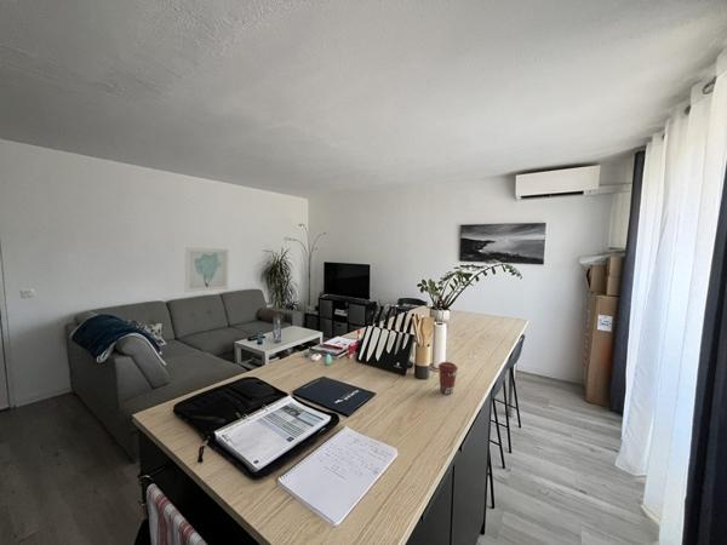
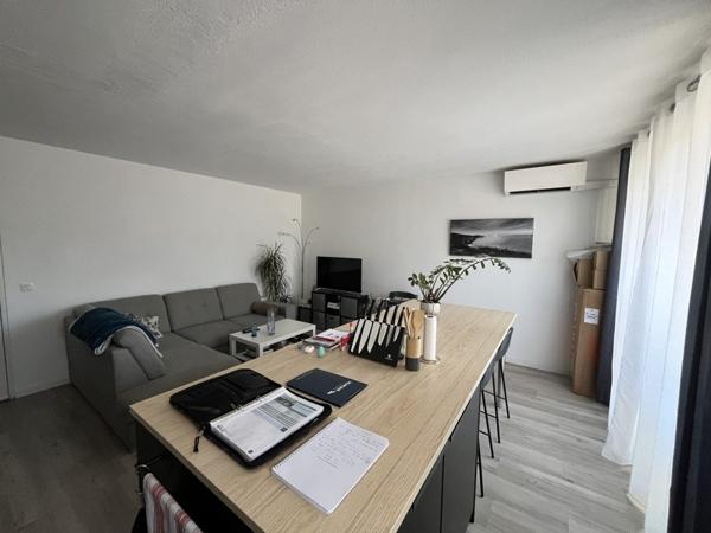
- wall art [184,246,230,293]
- coffee cup [437,361,459,395]
